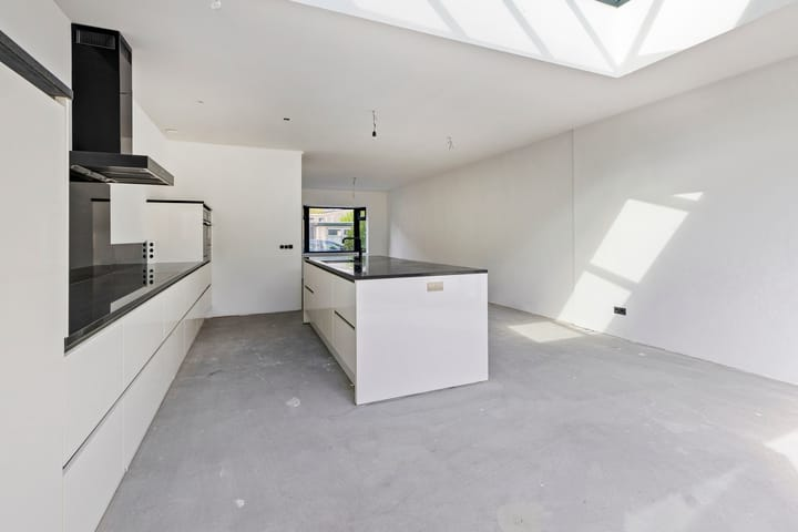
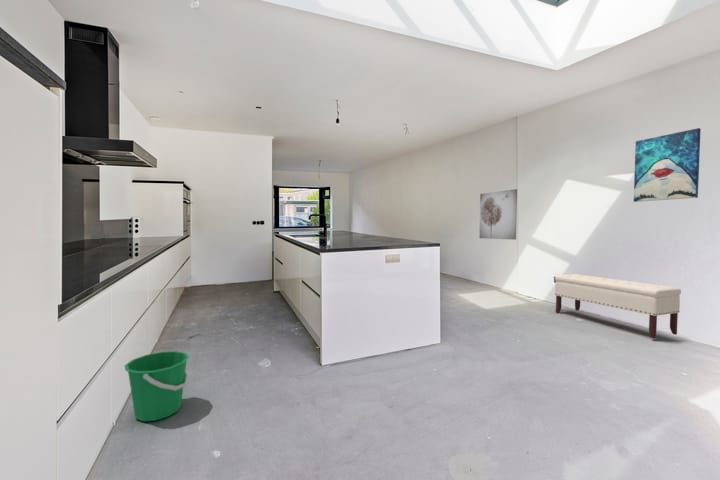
+ wall art [633,127,702,203]
+ wall art [478,188,518,241]
+ bucket [123,350,190,422]
+ bench [554,273,682,340]
